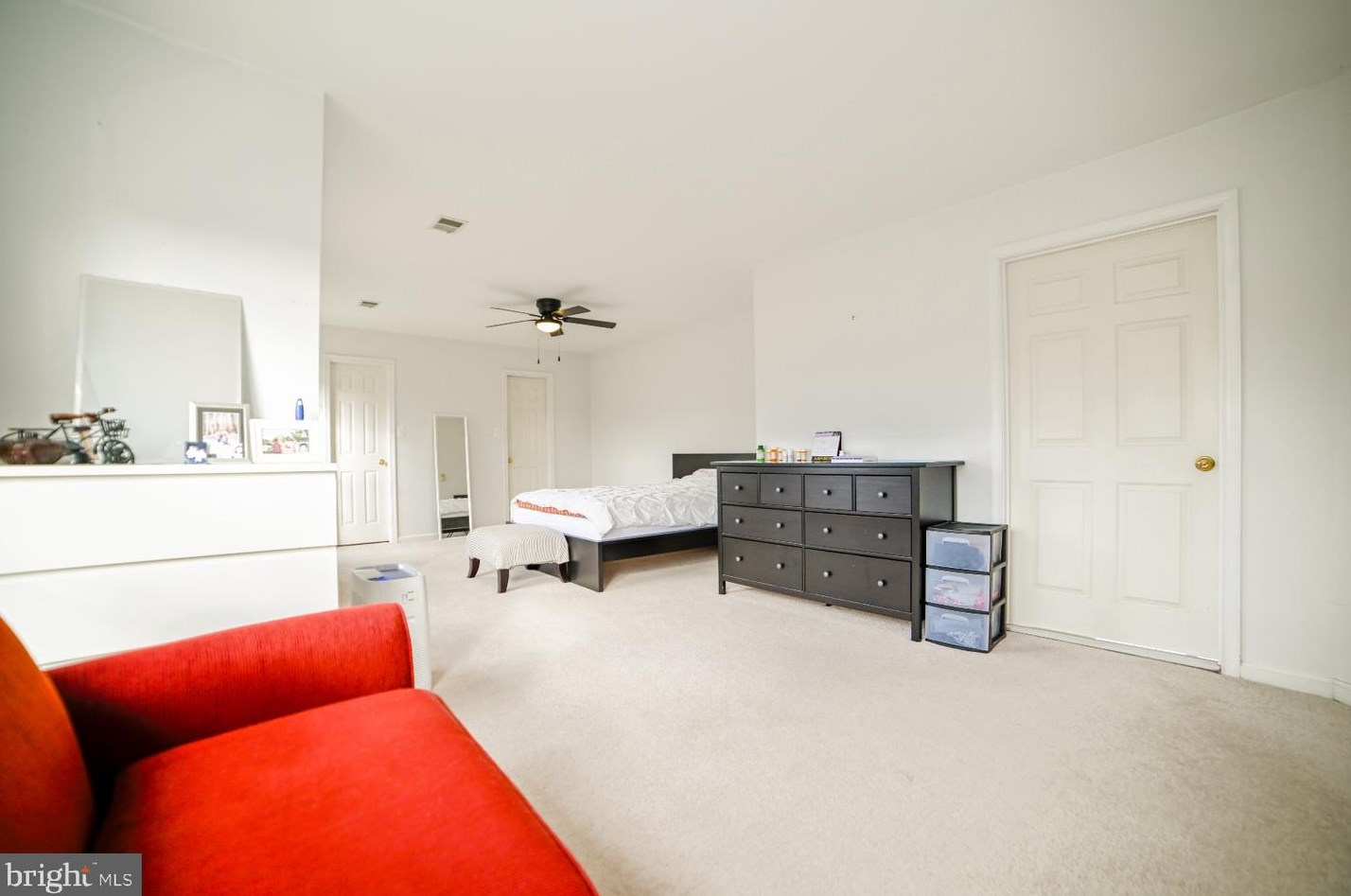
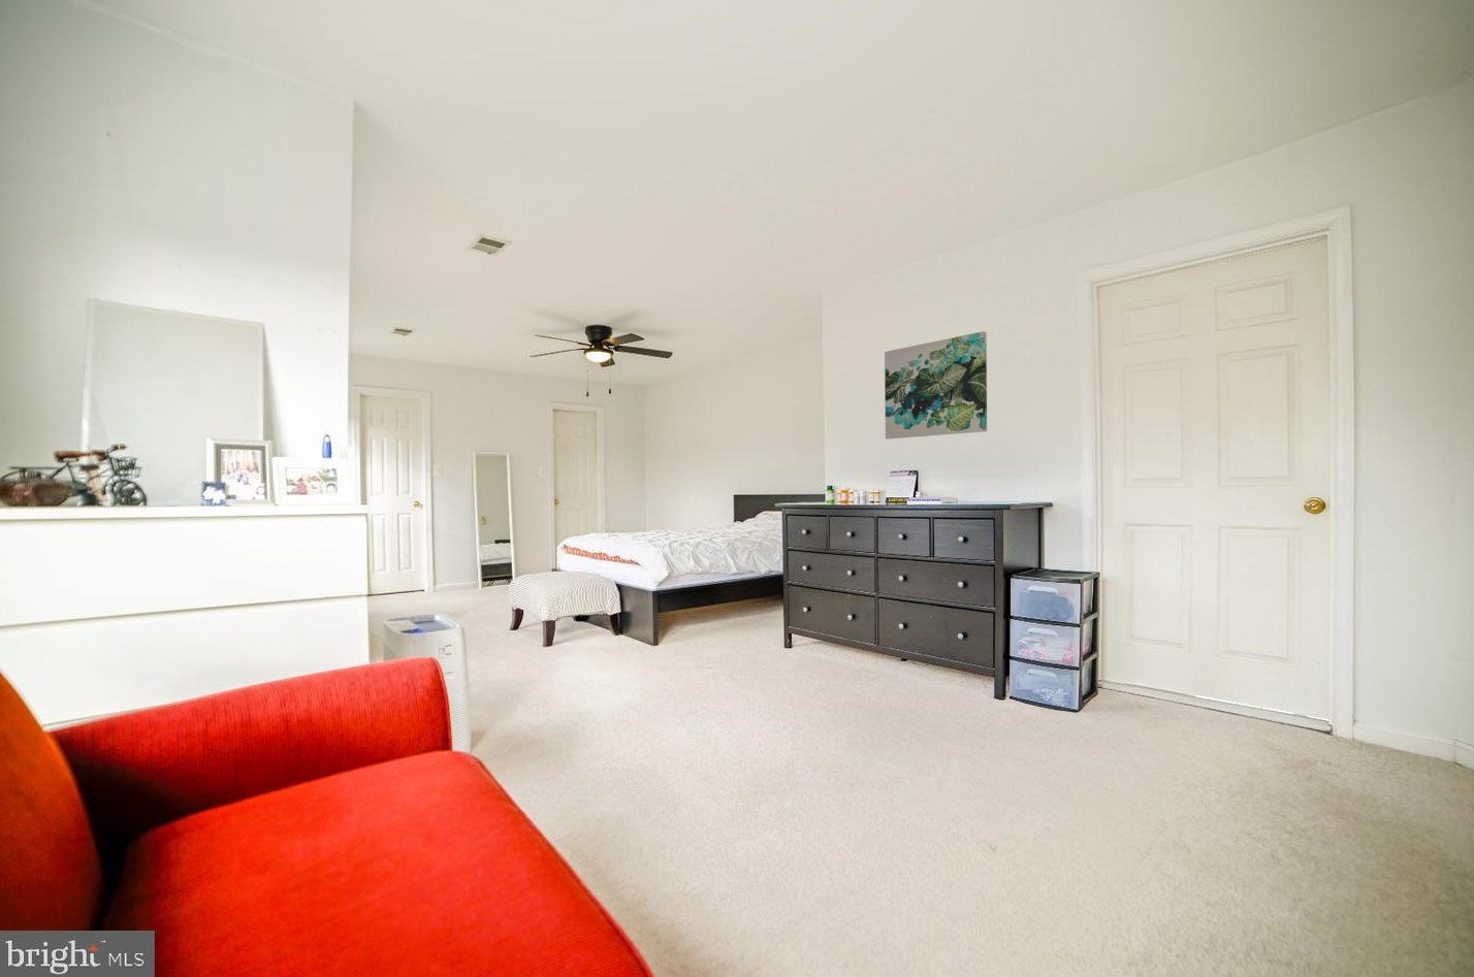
+ wall art [884,330,987,439]
